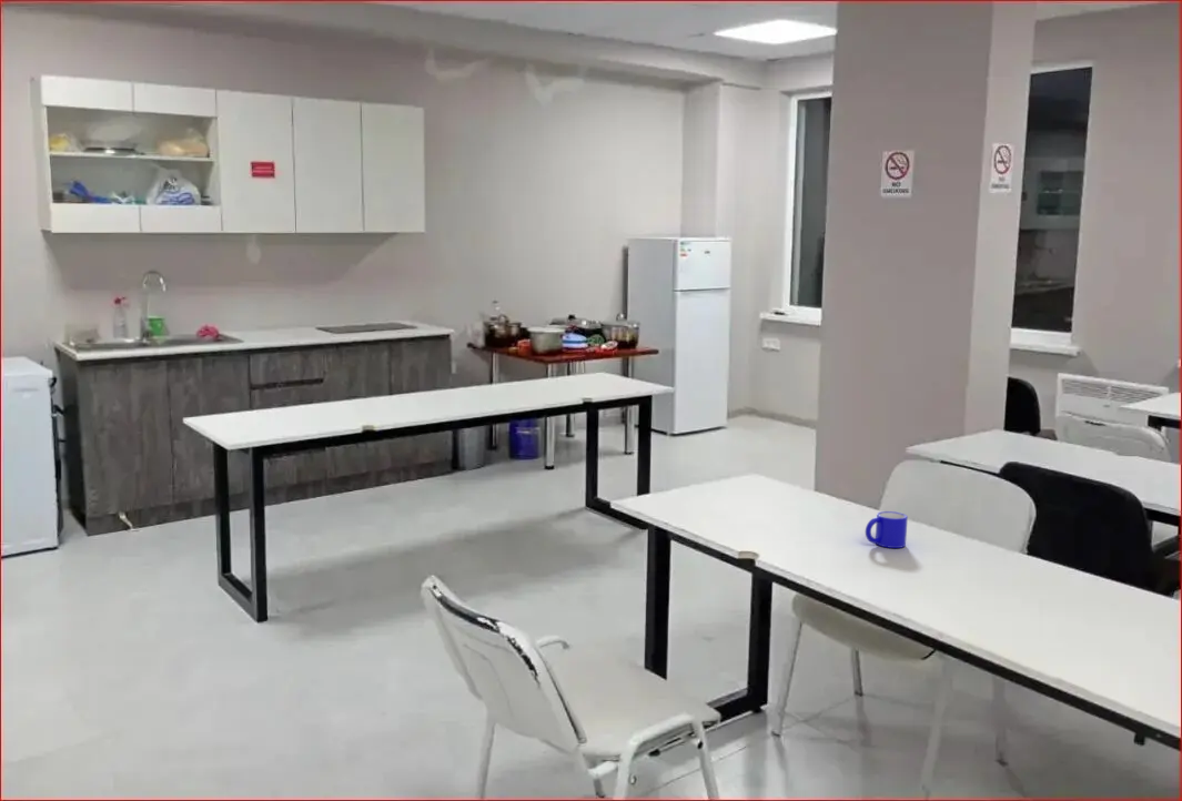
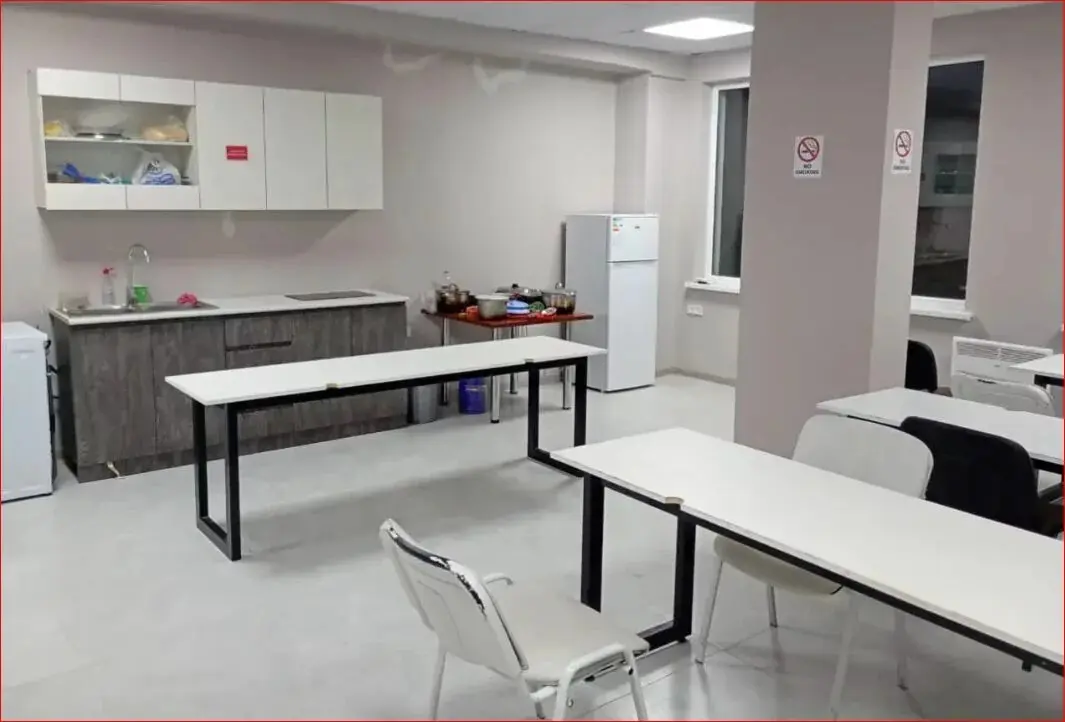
- mug [865,510,909,549]
